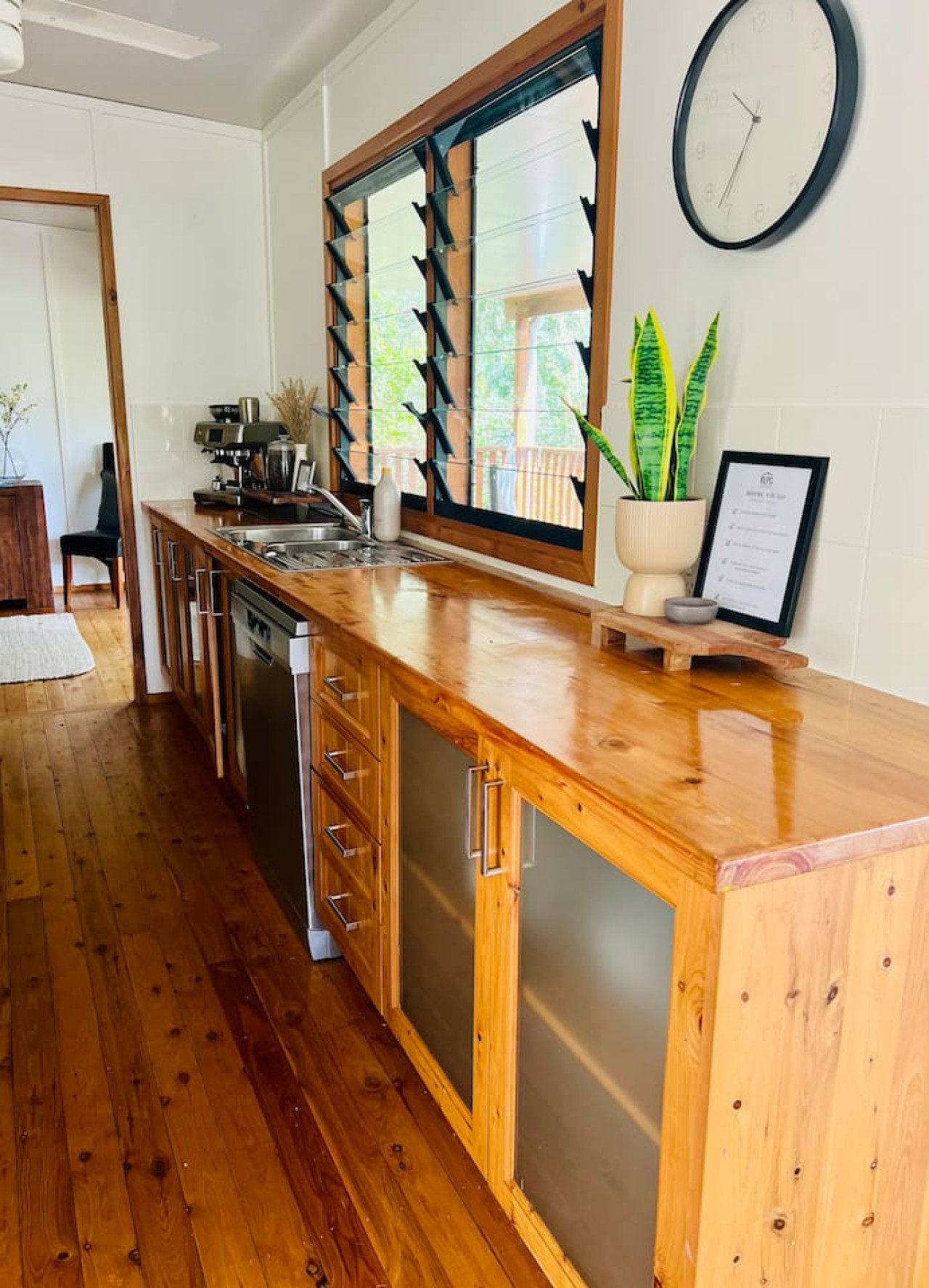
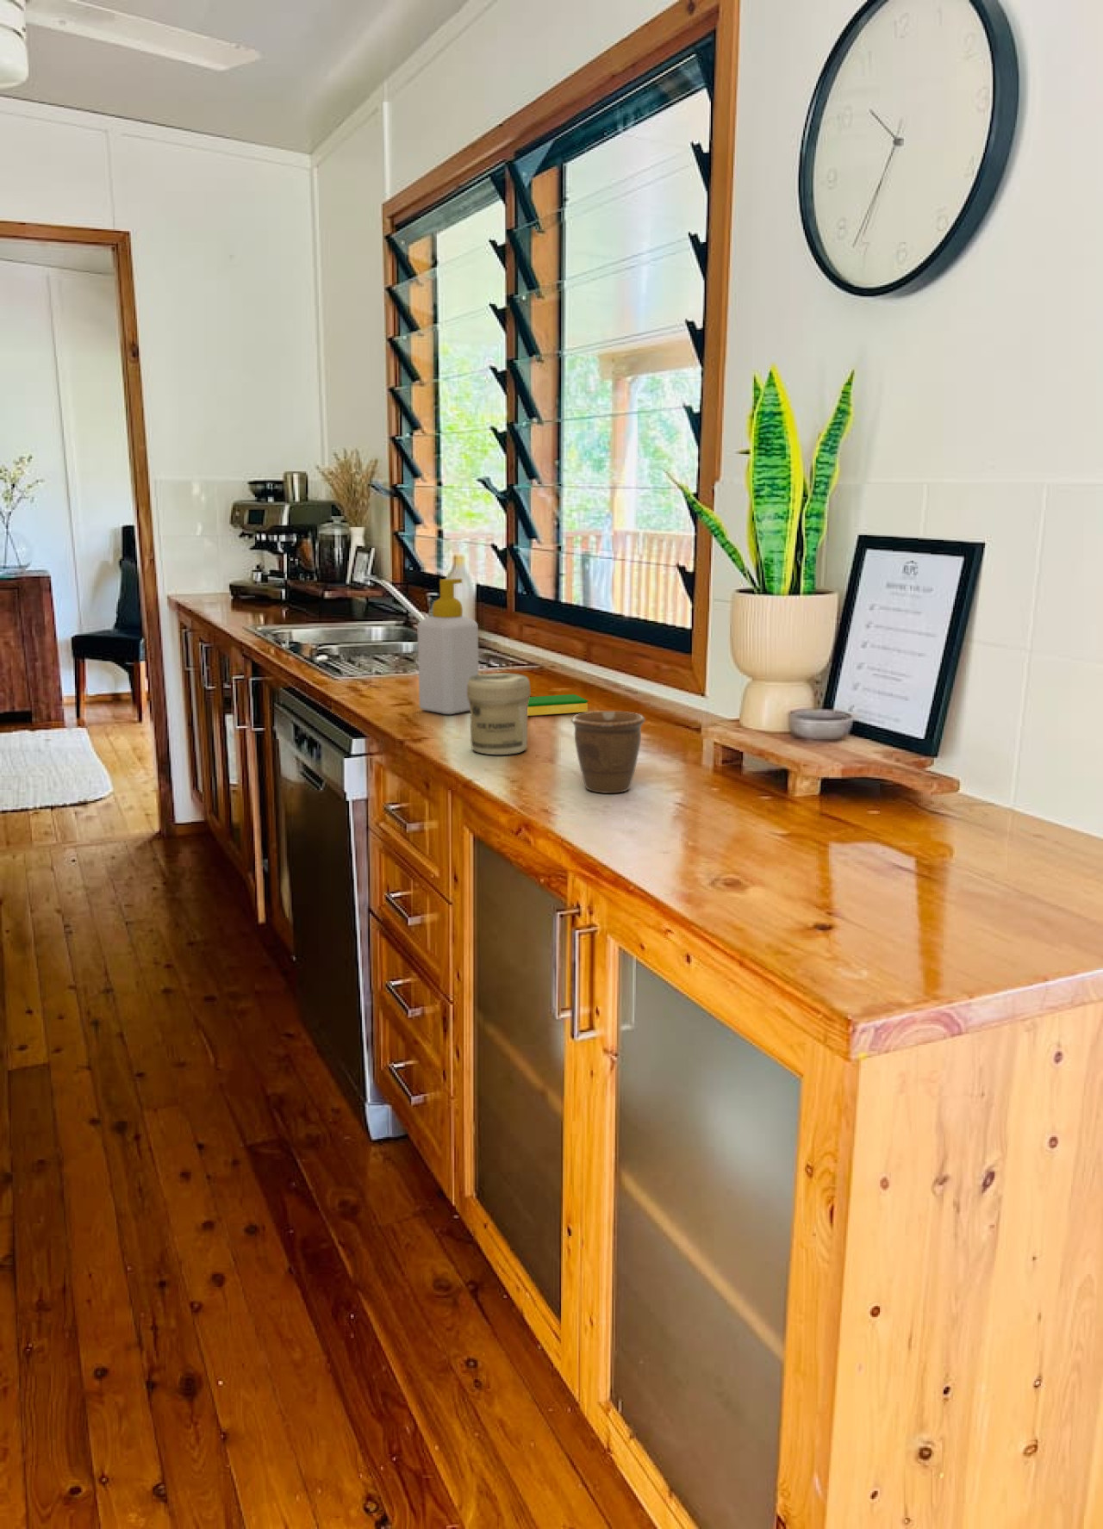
+ dish sponge [527,693,589,717]
+ jar [467,672,532,755]
+ mug [570,711,646,794]
+ soap bottle [417,578,480,715]
